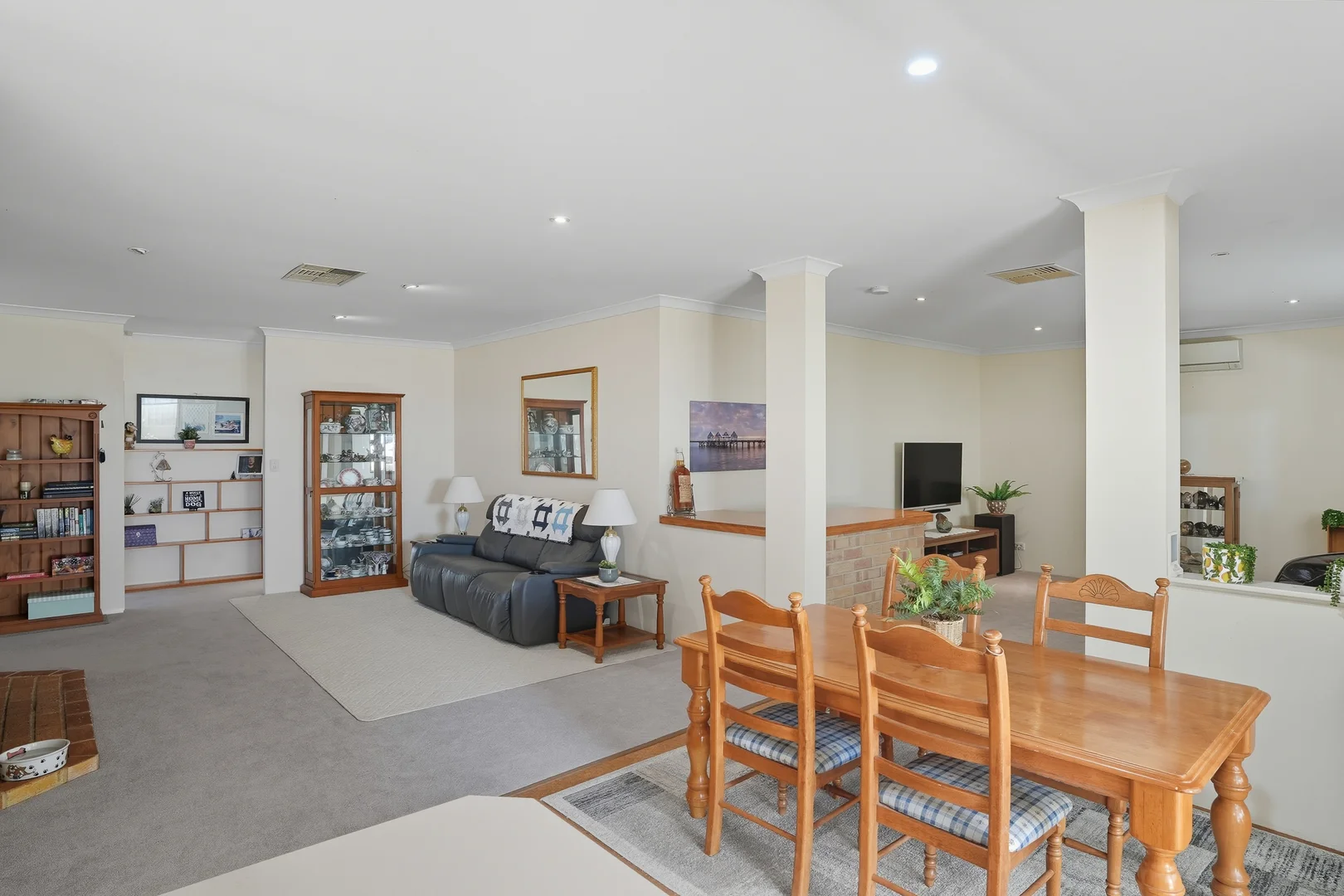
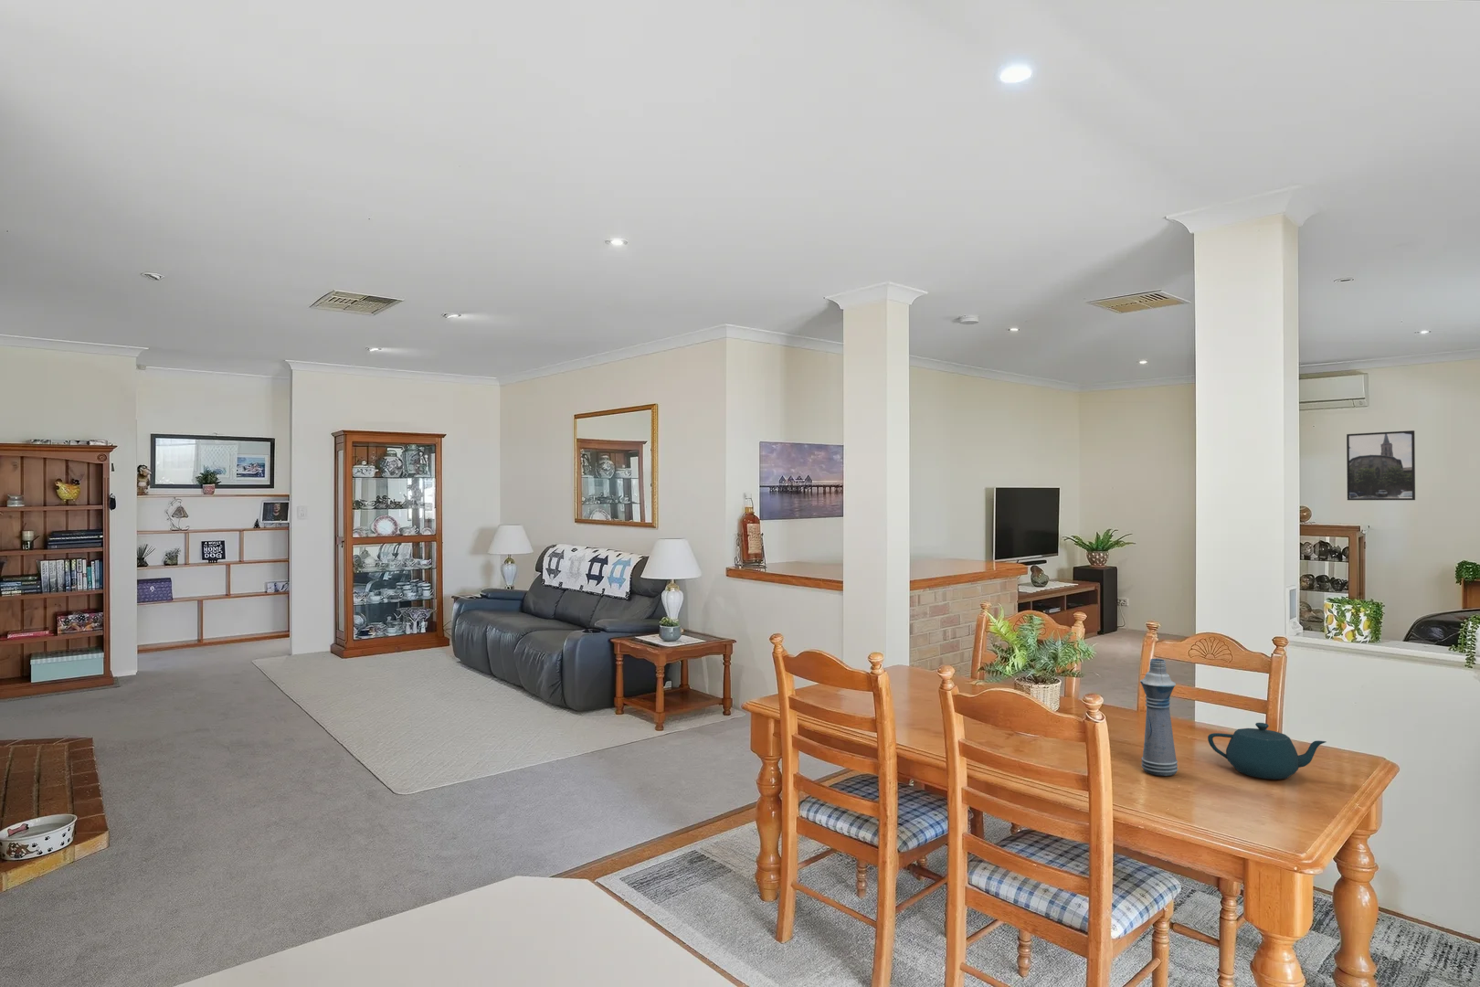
+ teapot [1207,722,1327,781]
+ bottle [1140,658,1178,777]
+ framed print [1346,430,1416,501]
